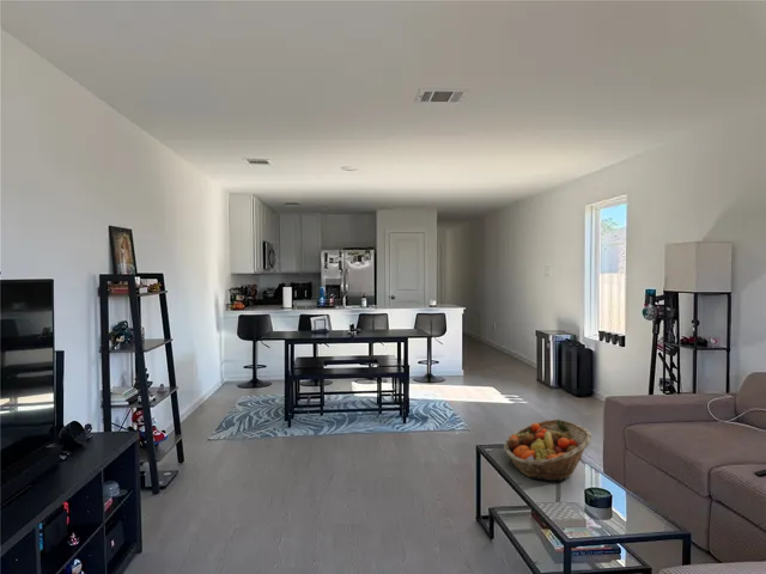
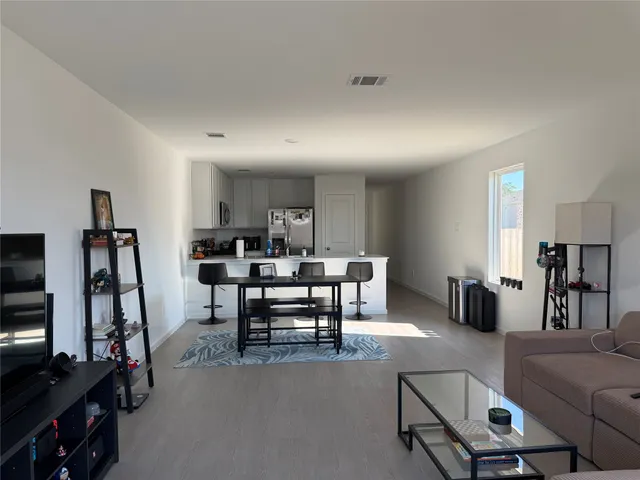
- fruit basket [503,419,592,482]
